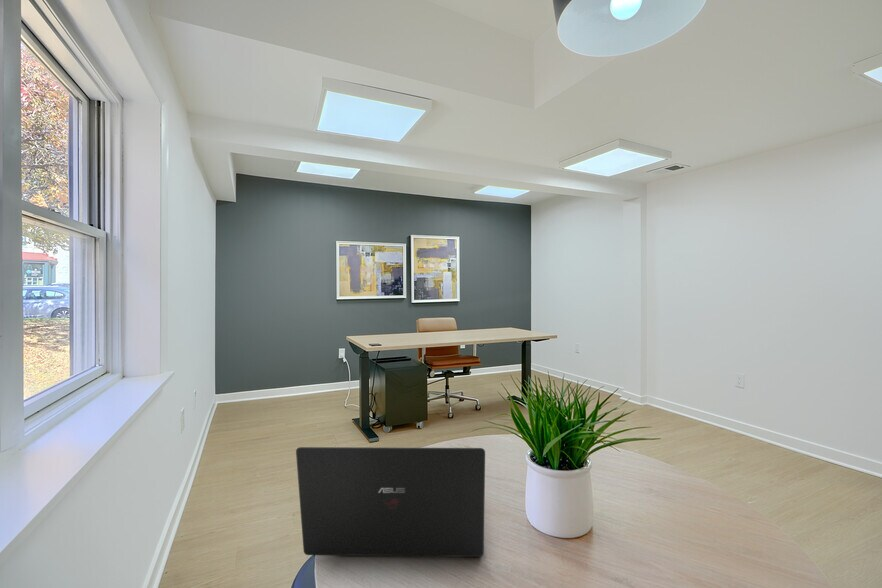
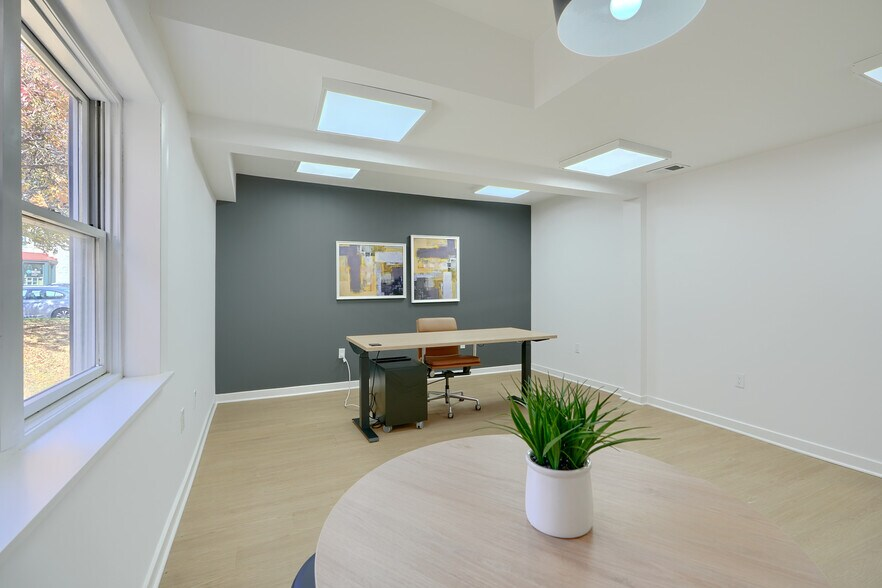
- laptop [295,446,486,558]
